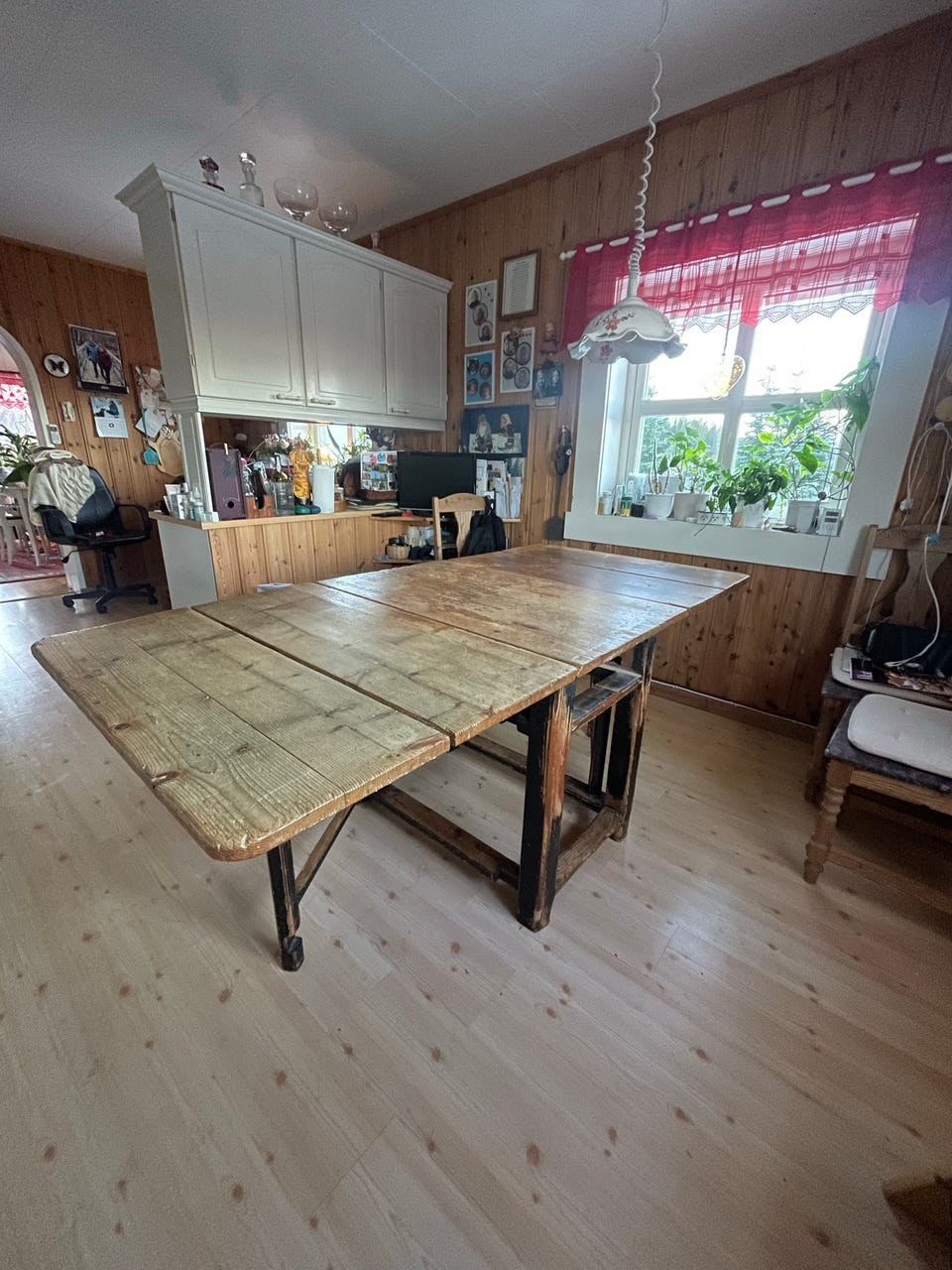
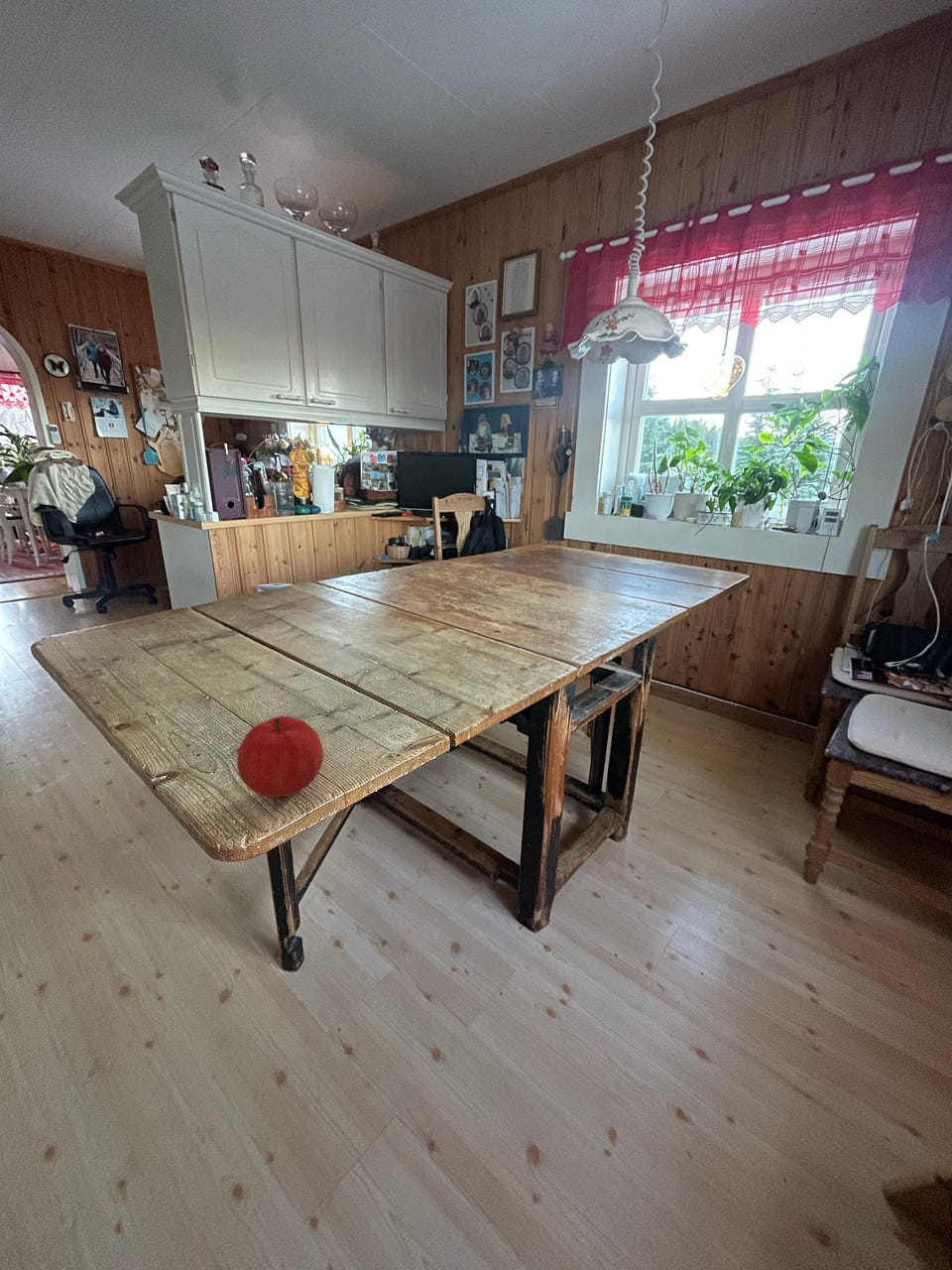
+ fruit [236,714,324,799]
